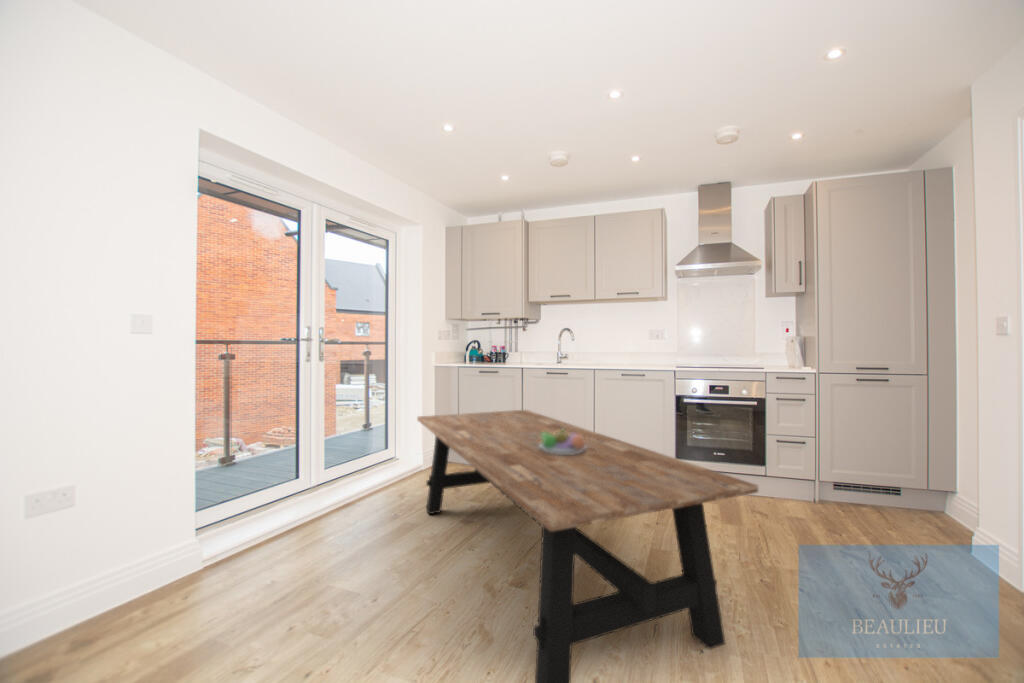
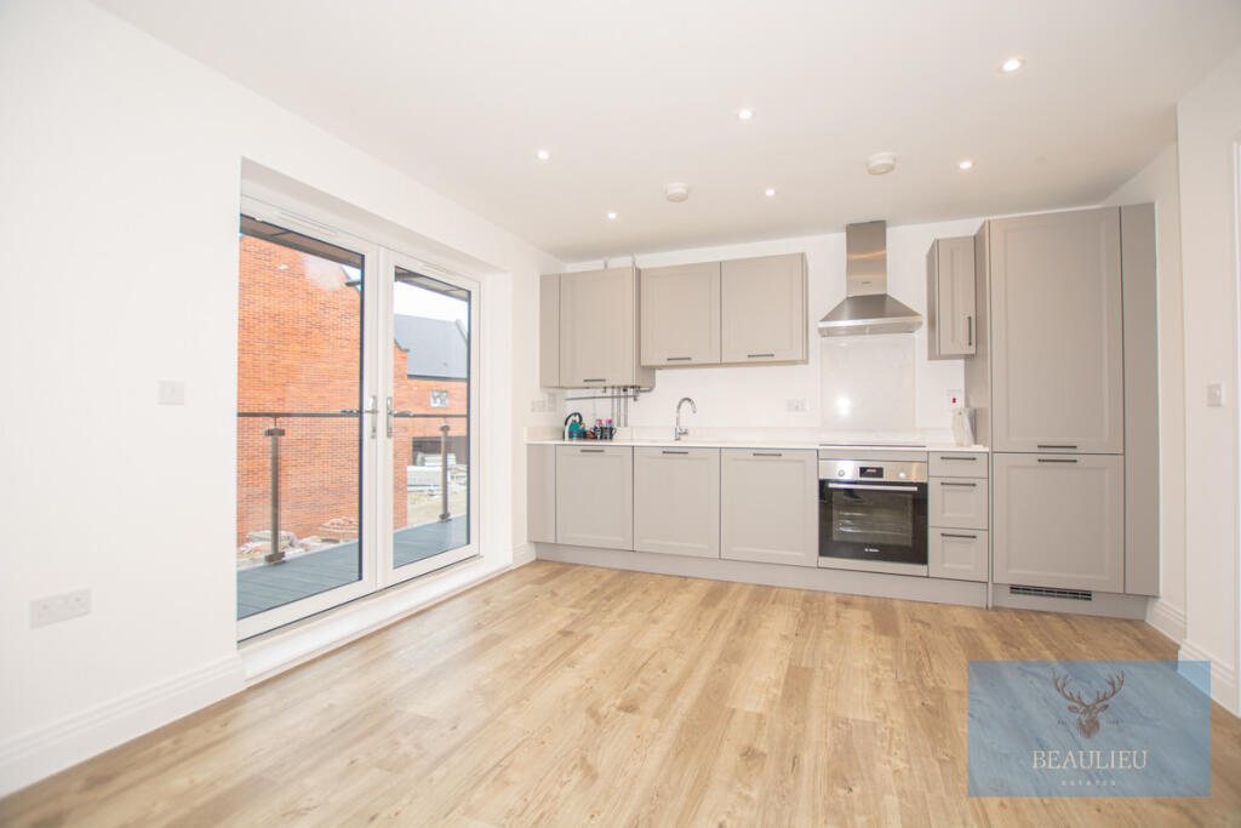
- fruit bowl [539,428,587,455]
- dining table [416,409,759,683]
